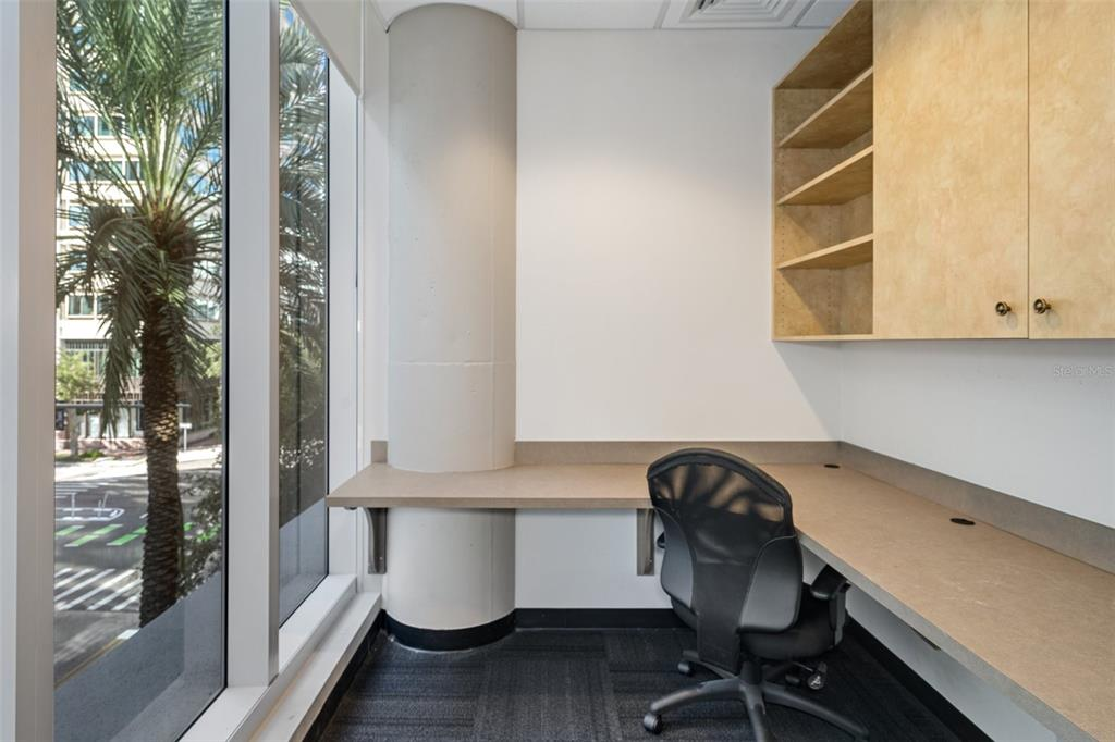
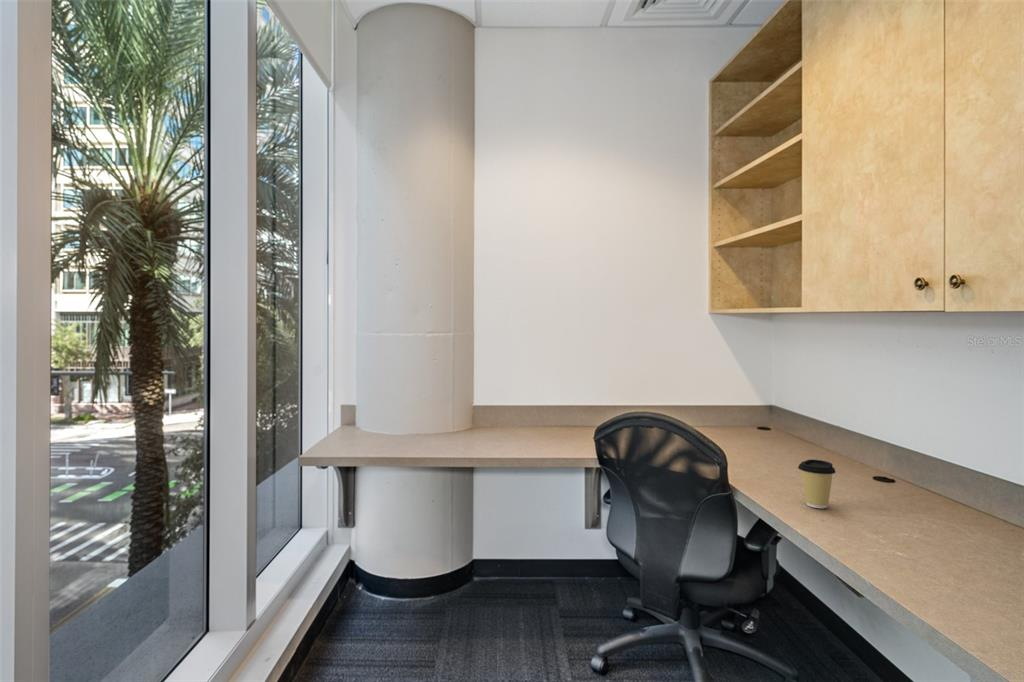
+ coffee cup [797,459,837,509]
